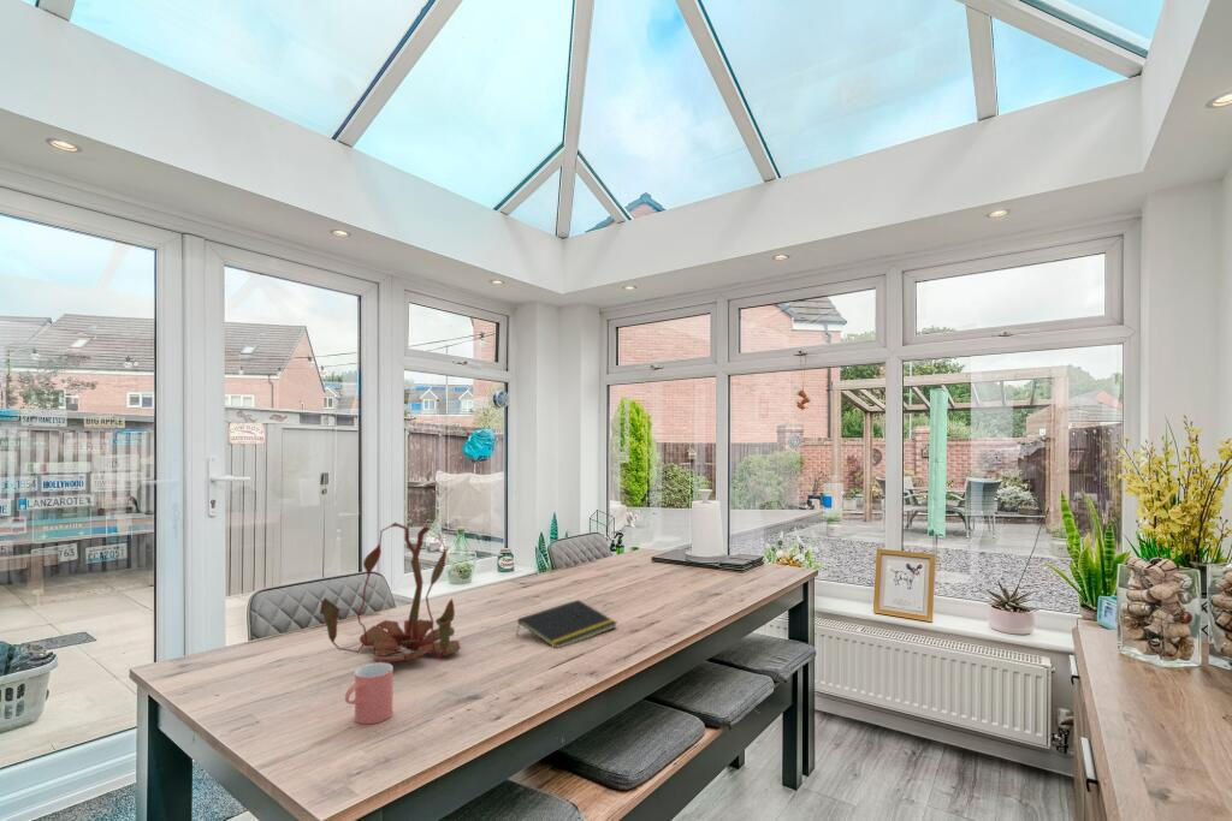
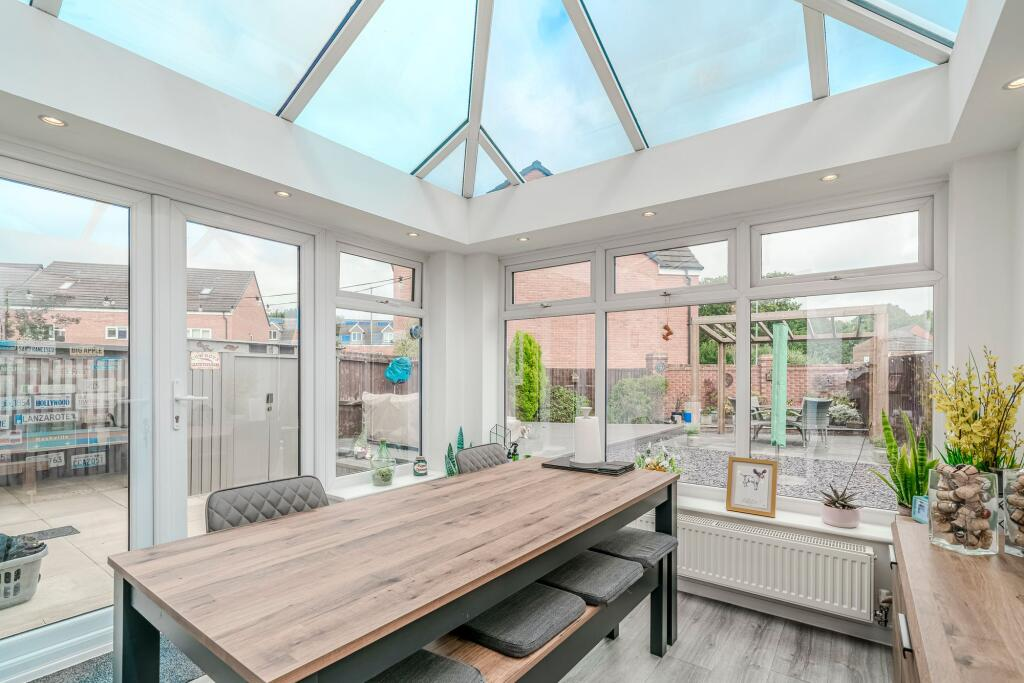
- plant [319,522,461,664]
- cup [344,661,395,725]
- notepad [515,599,618,649]
